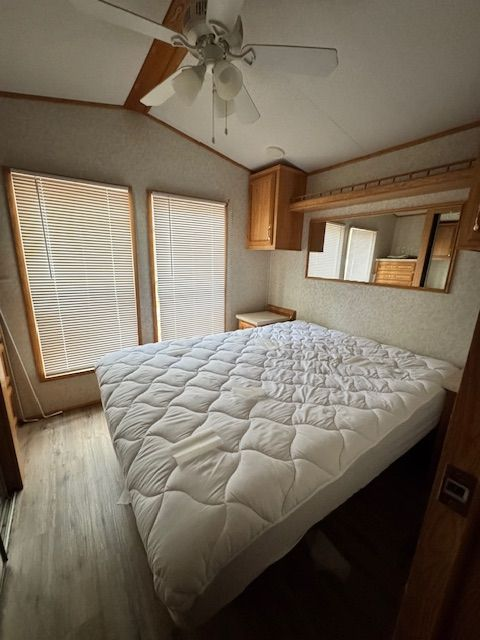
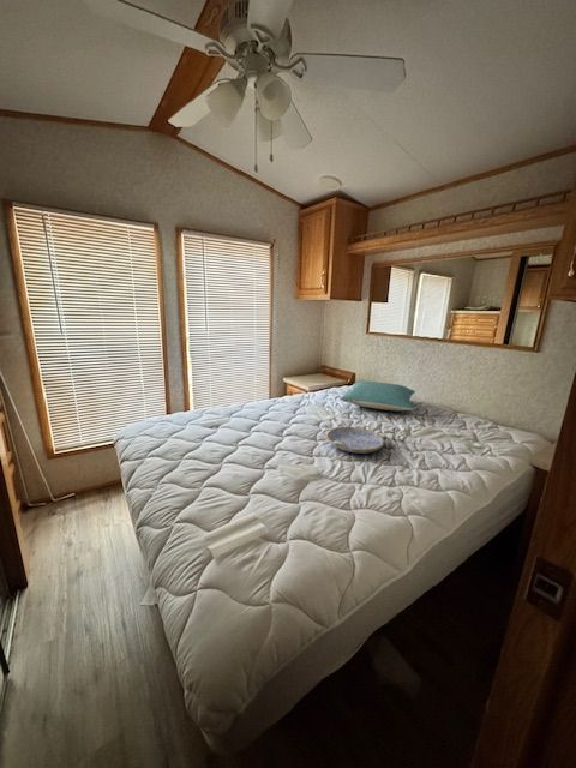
+ pillow [338,380,416,412]
+ serving tray [325,424,385,455]
